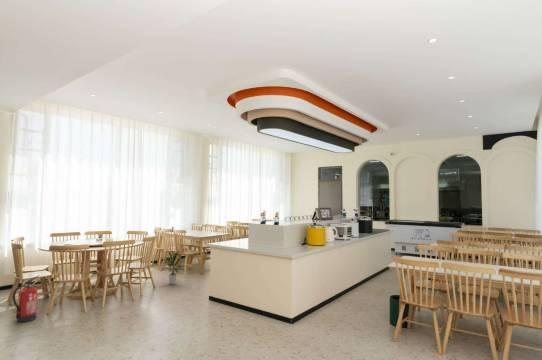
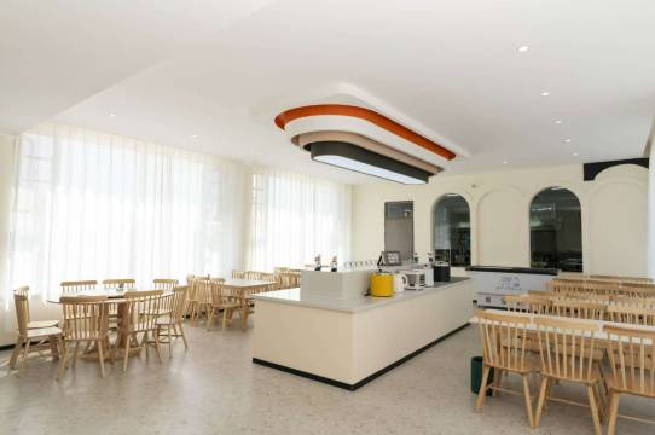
- indoor plant [159,249,188,285]
- fire extinguisher [12,275,40,323]
